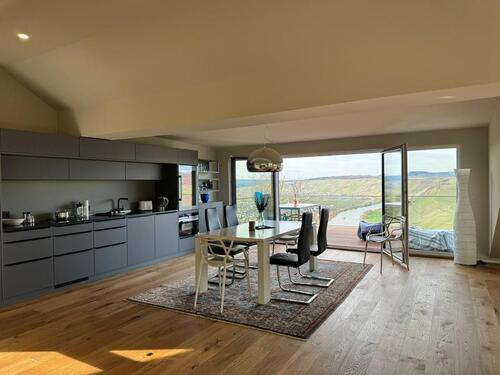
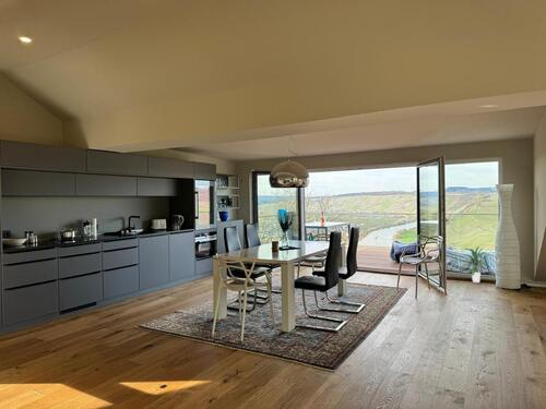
+ indoor plant [463,244,491,284]
